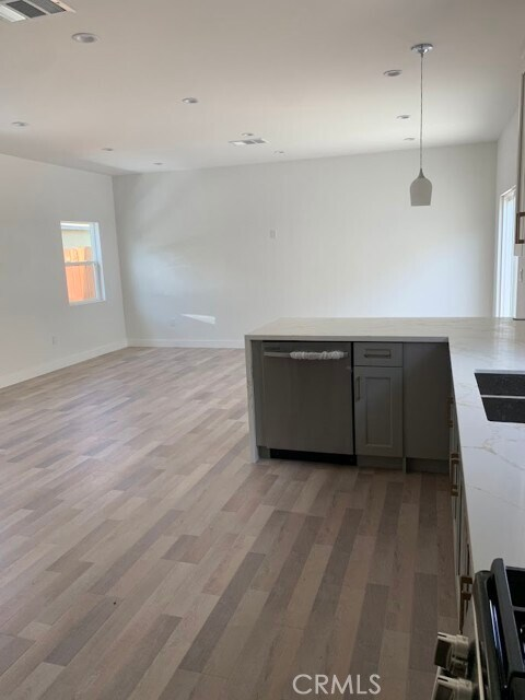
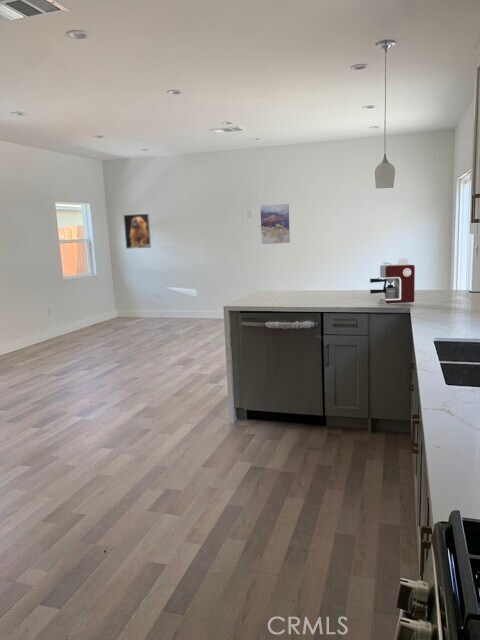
+ coffee maker [369,257,416,304]
+ wall art [259,203,291,245]
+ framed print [123,212,152,250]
